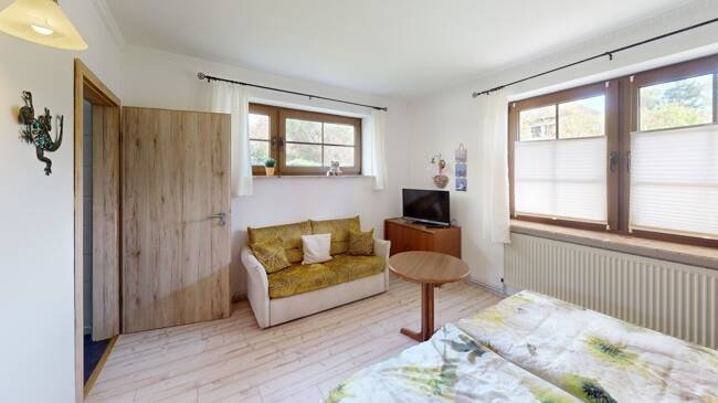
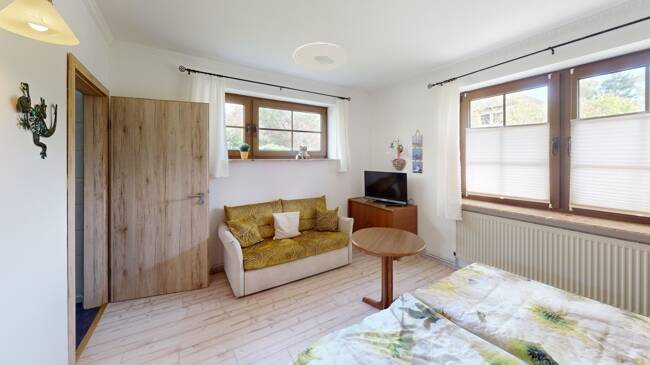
+ ceiling light [292,42,349,71]
